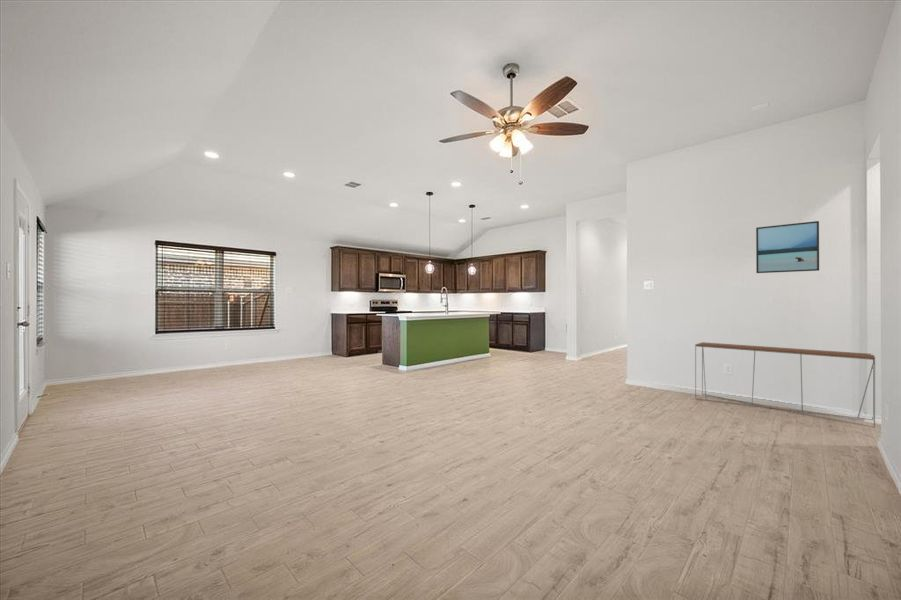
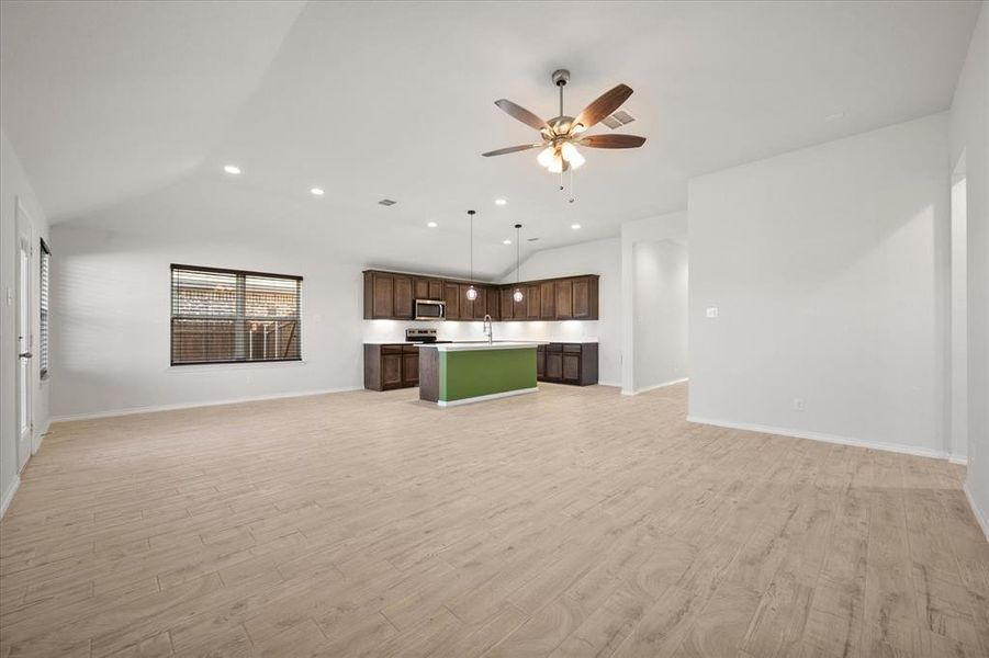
- console table [694,341,876,429]
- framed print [755,220,820,274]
